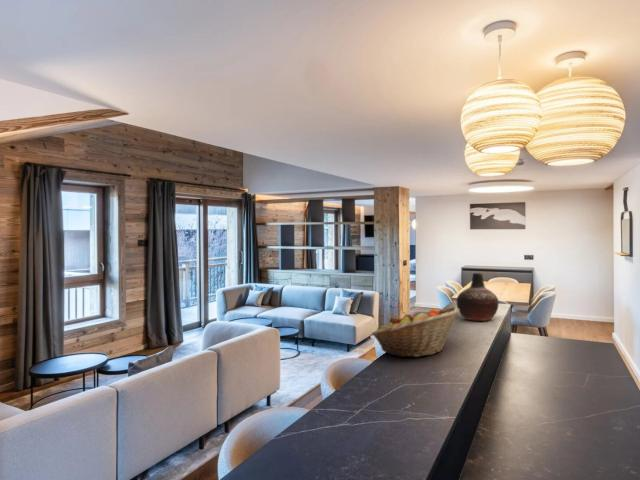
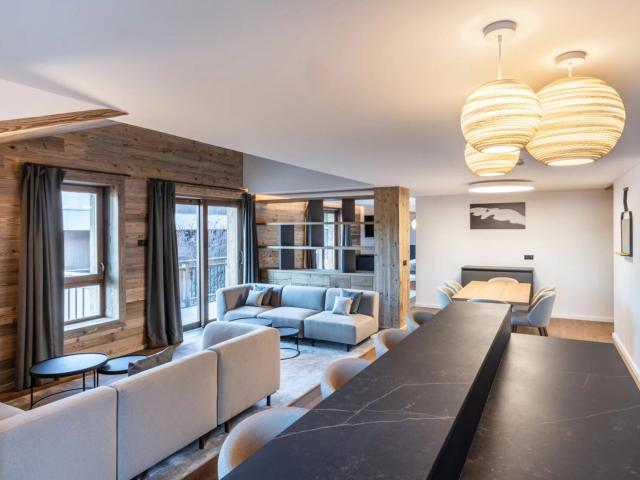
- vase [456,272,499,322]
- fruit basket [371,306,460,358]
